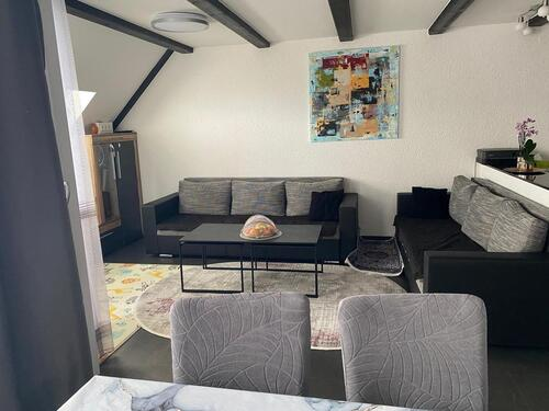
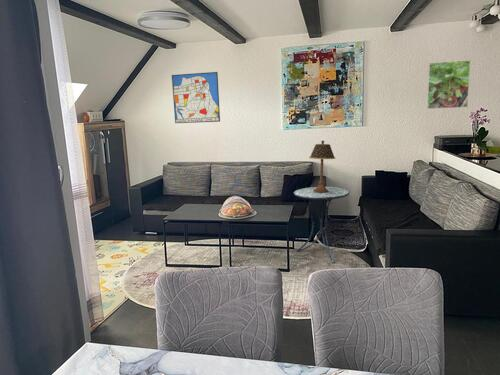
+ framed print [426,59,472,110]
+ table lamp [308,140,336,192]
+ wall art [171,71,221,124]
+ side table [293,186,350,263]
